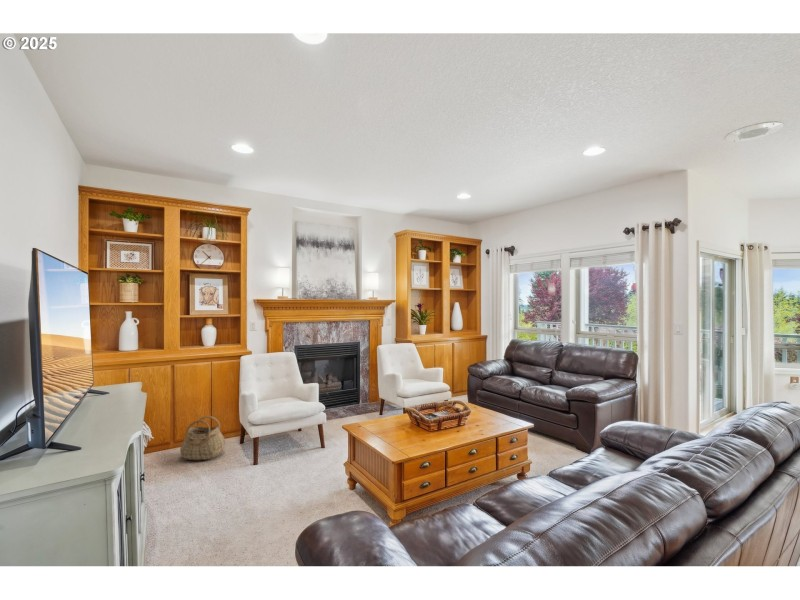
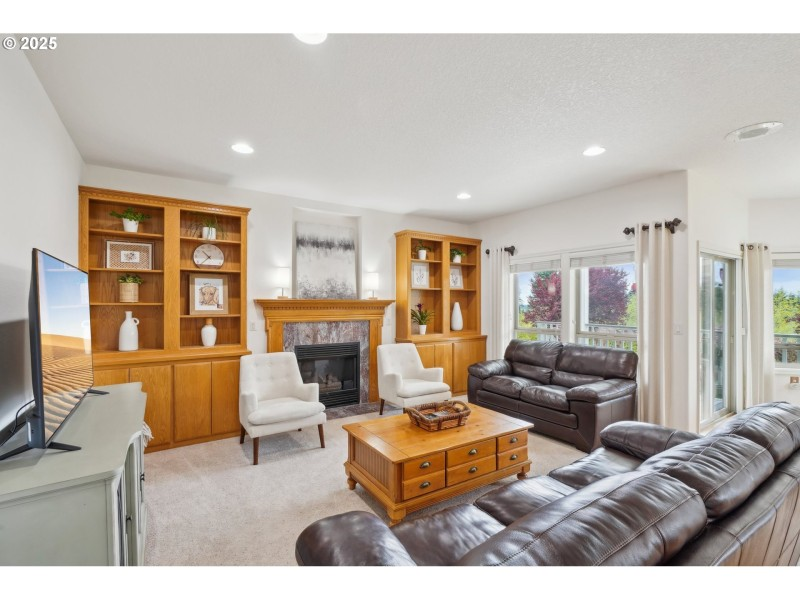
- basket [179,415,227,461]
